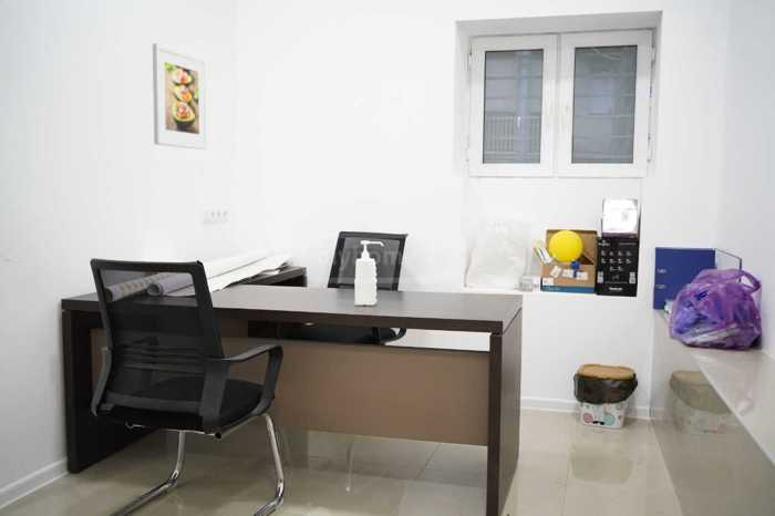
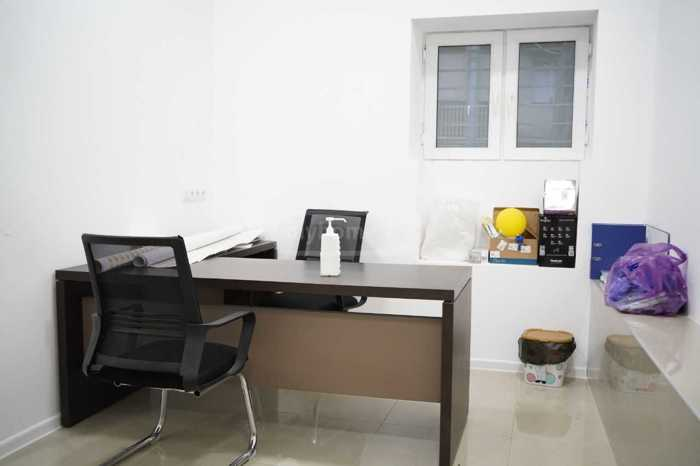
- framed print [152,42,208,151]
